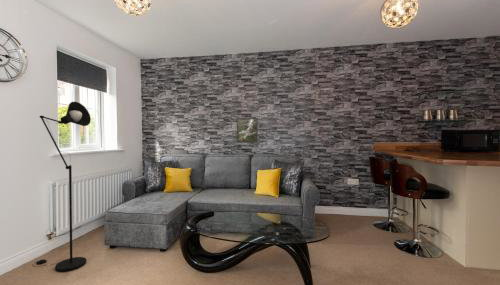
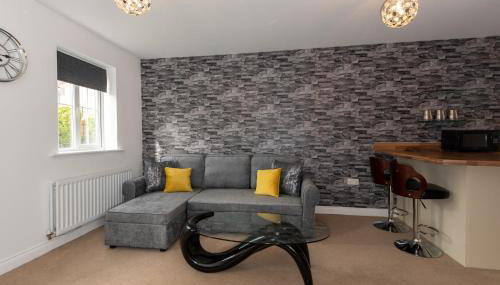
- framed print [236,117,259,143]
- floor lamp [33,101,92,272]
